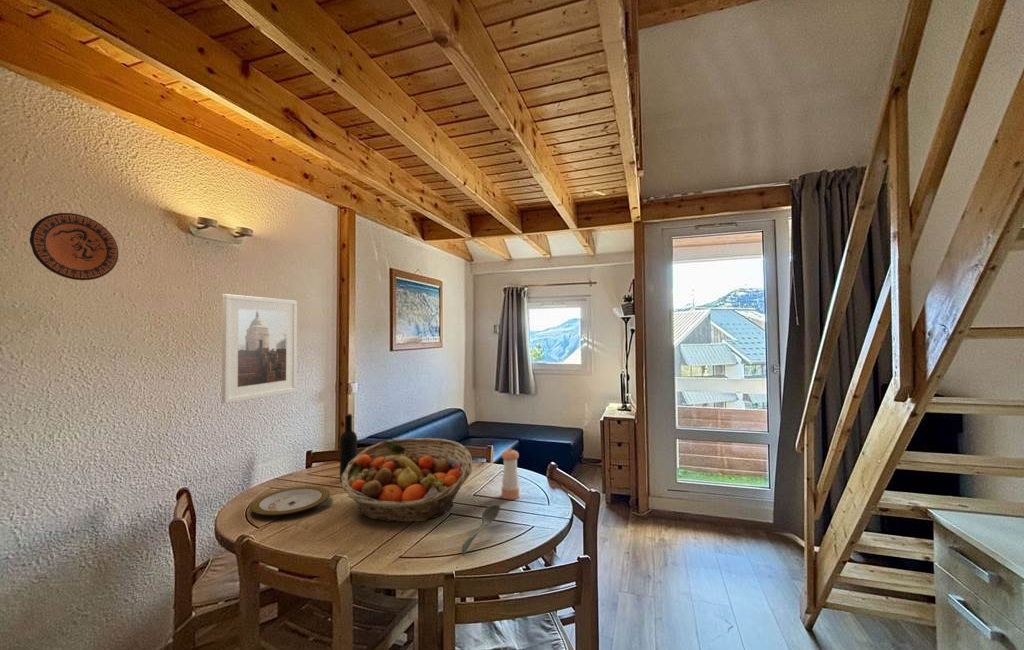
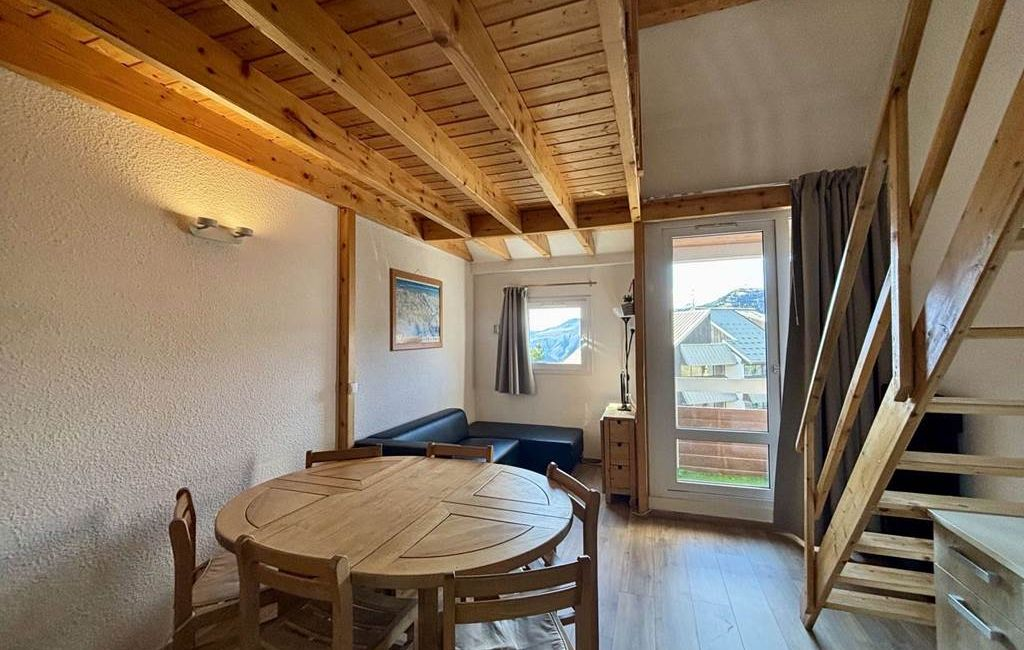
- fruit basket [341,437,473,523]
- pepper shaker [501,448,520,500]
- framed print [221,293,298,404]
- plate [249,485,331,516]
- decorative plate [29,212,120,281]
- wine bottle [339,413,358,482]
- spoon [461,503,501,556]
